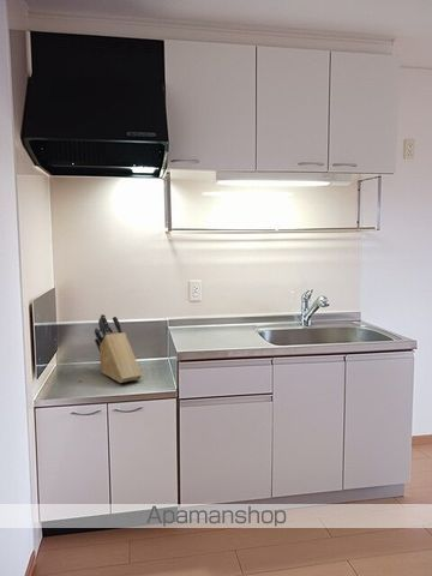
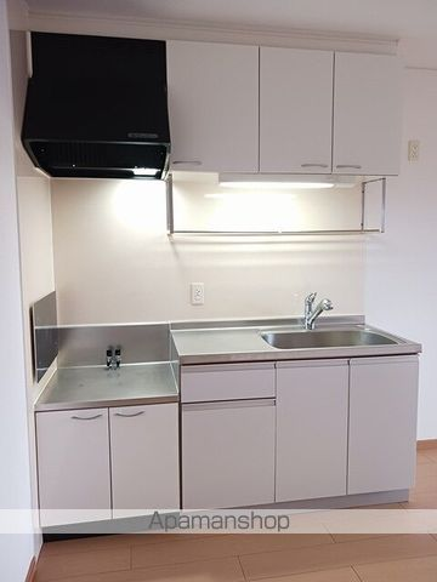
- knife block [94,313,143,384]
